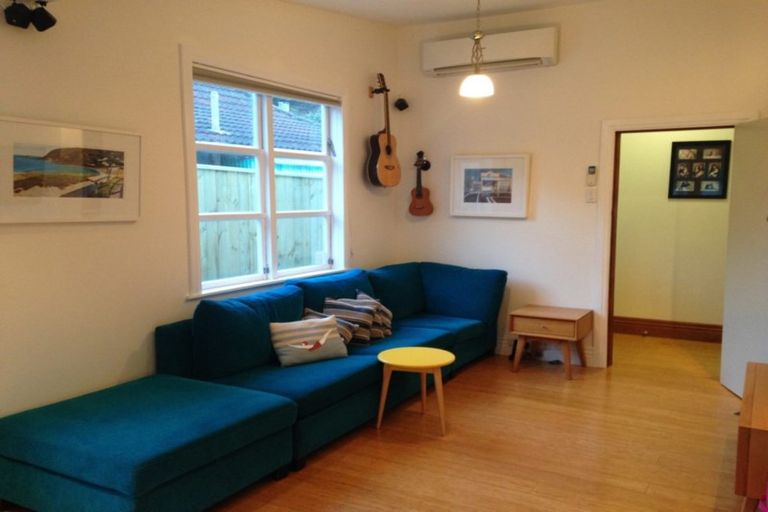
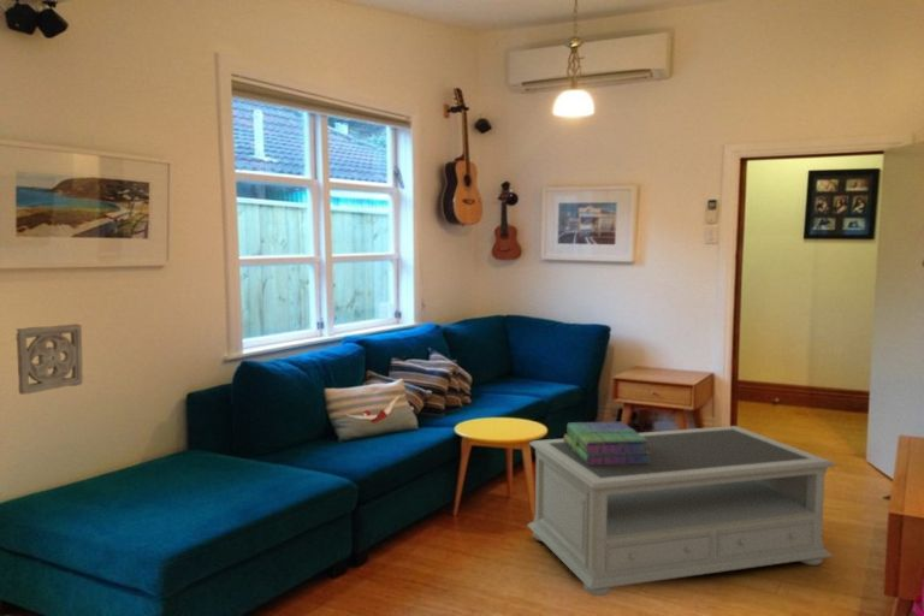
+ wall ornament [14,322,84,396]
+ stack of books [563,421,651,464]
+ coffee table [526,425,836,597]
